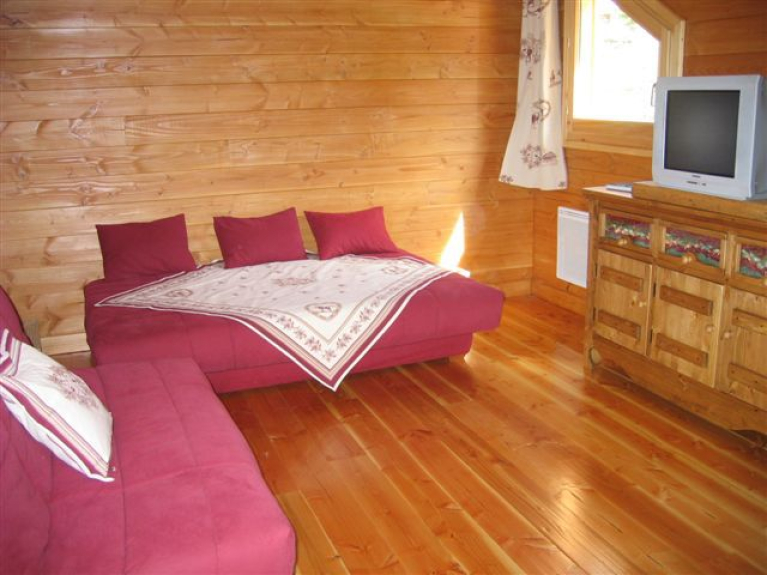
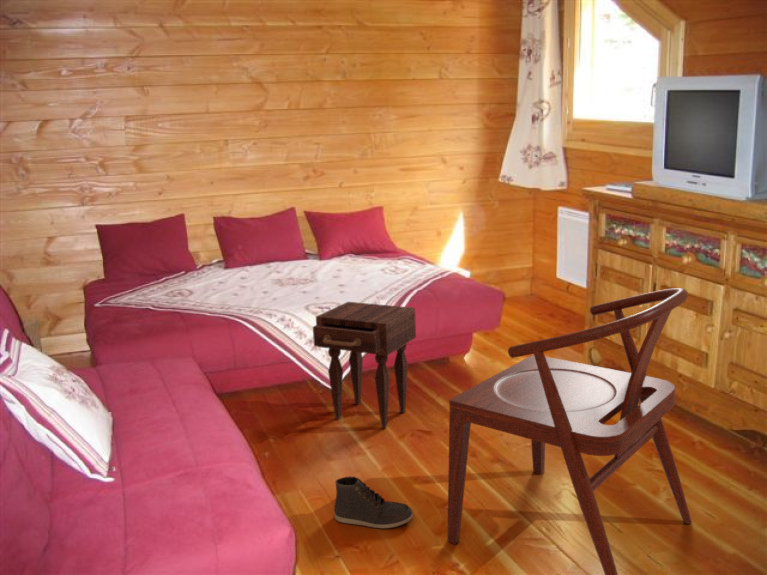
+ sneaker [334,475,414,529]
+ nightstand [312,301,417,429]
+ chair [446,287,693,575]
